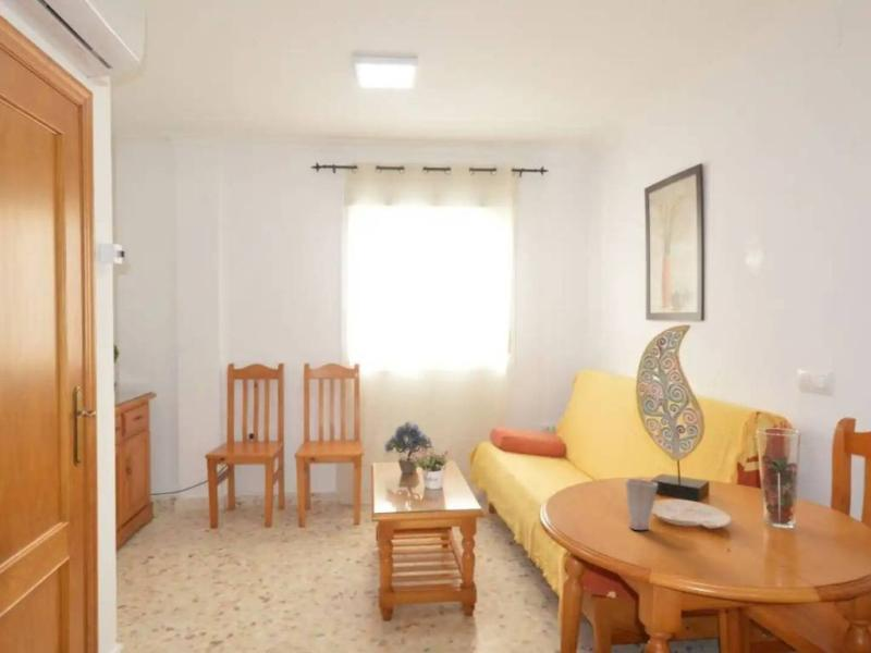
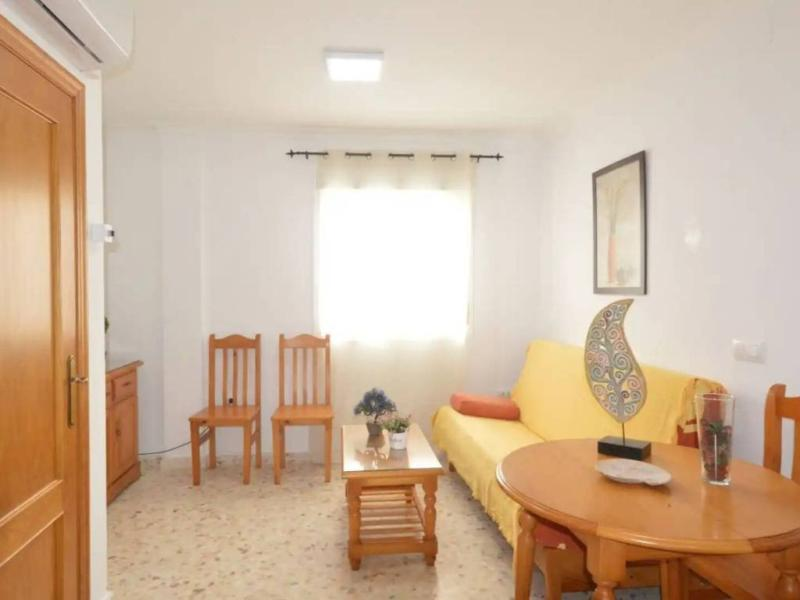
- cup [624,478,660,531]
